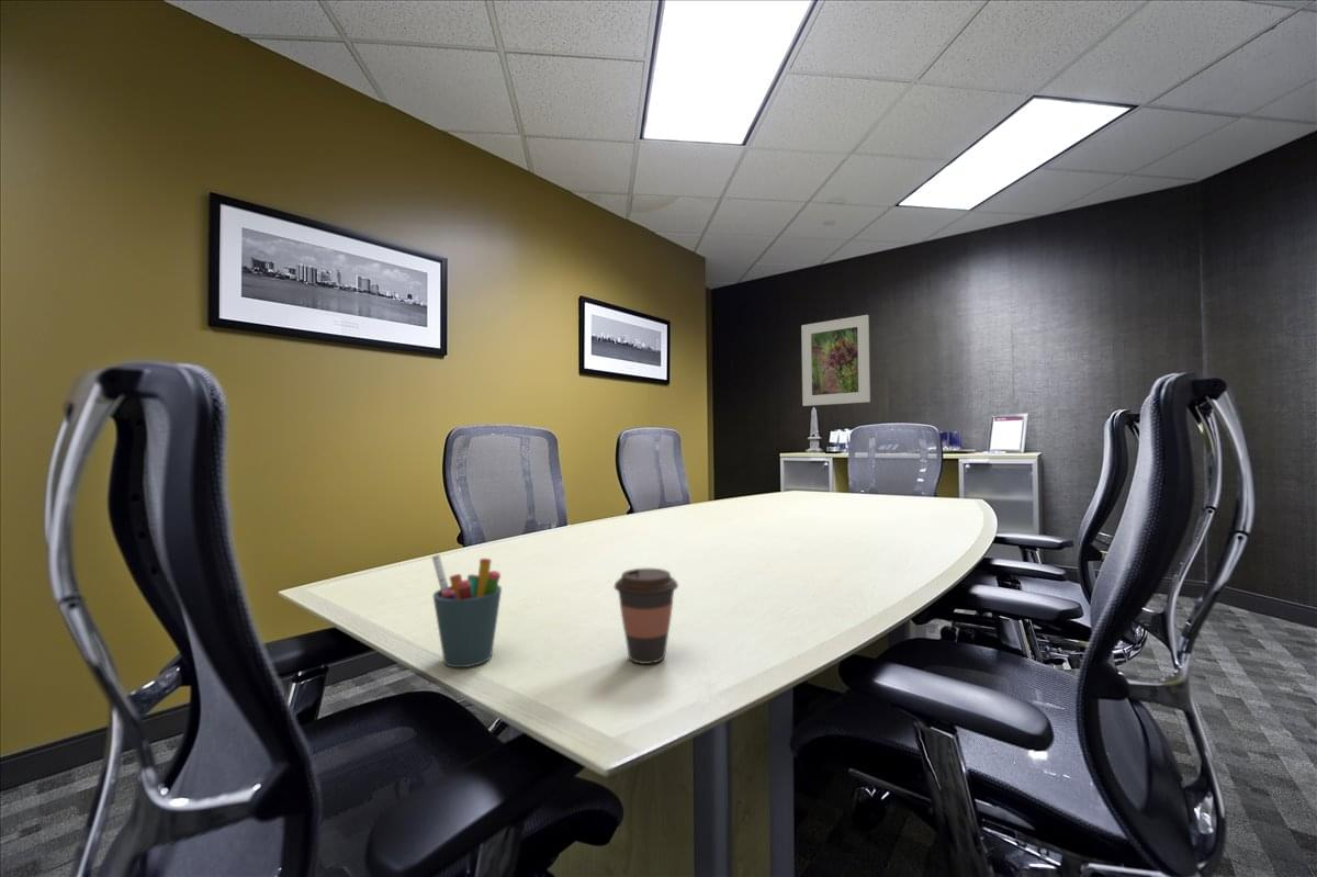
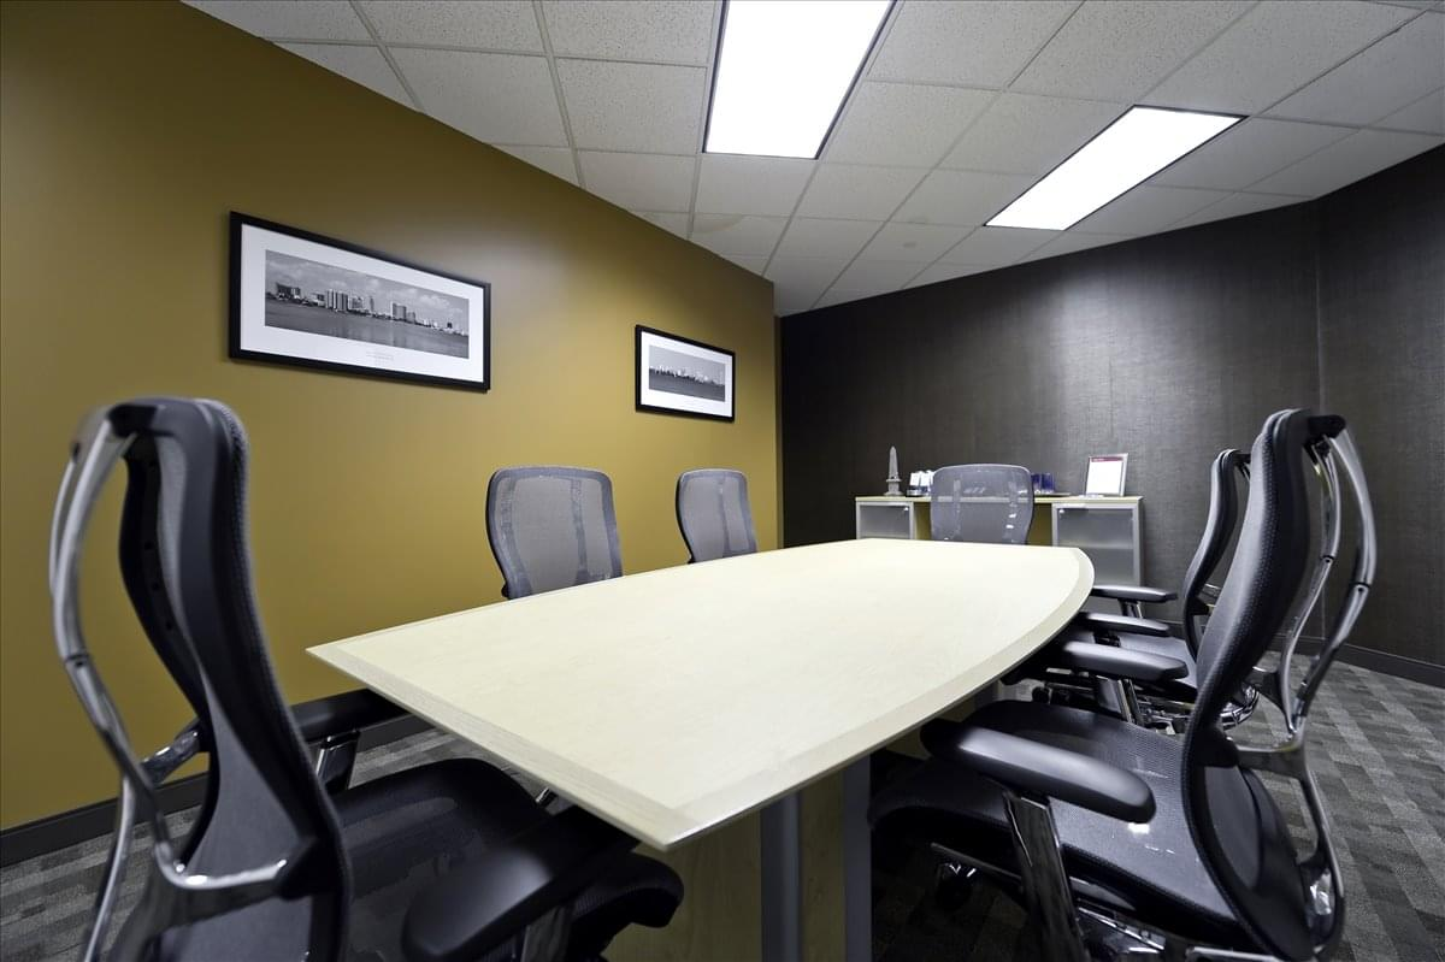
- pen holder [430,553,503,668]
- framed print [800,314,871,407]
- coffee cup [614,567,679,665]
